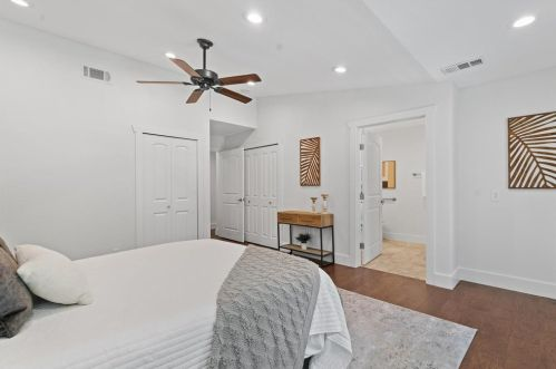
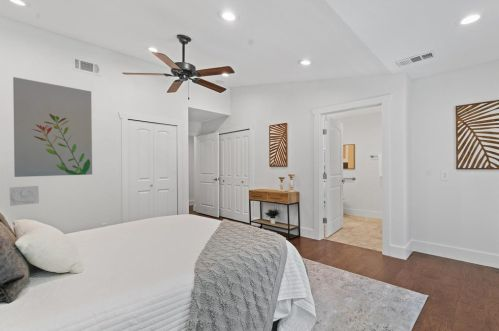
+ wall art [12,76,93,178]
+ wall ornament [9,185,40,207]
